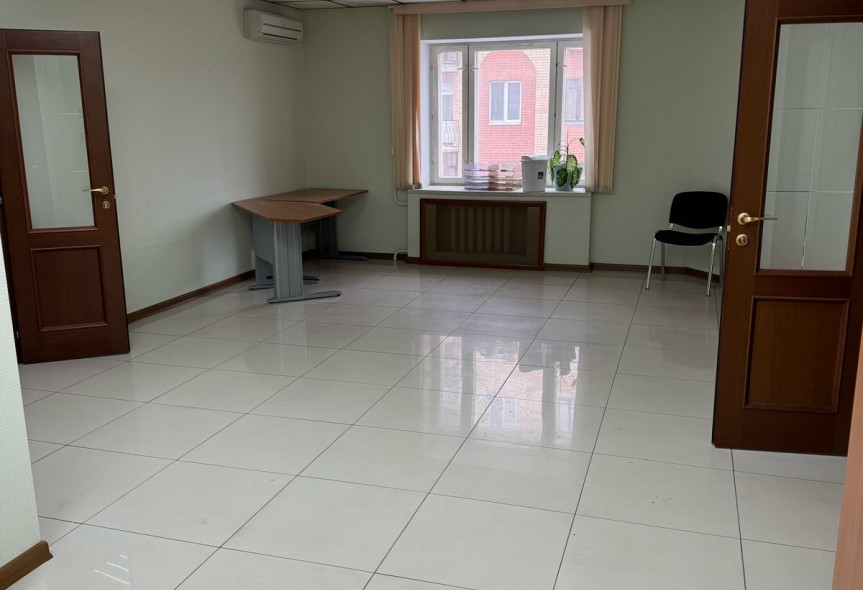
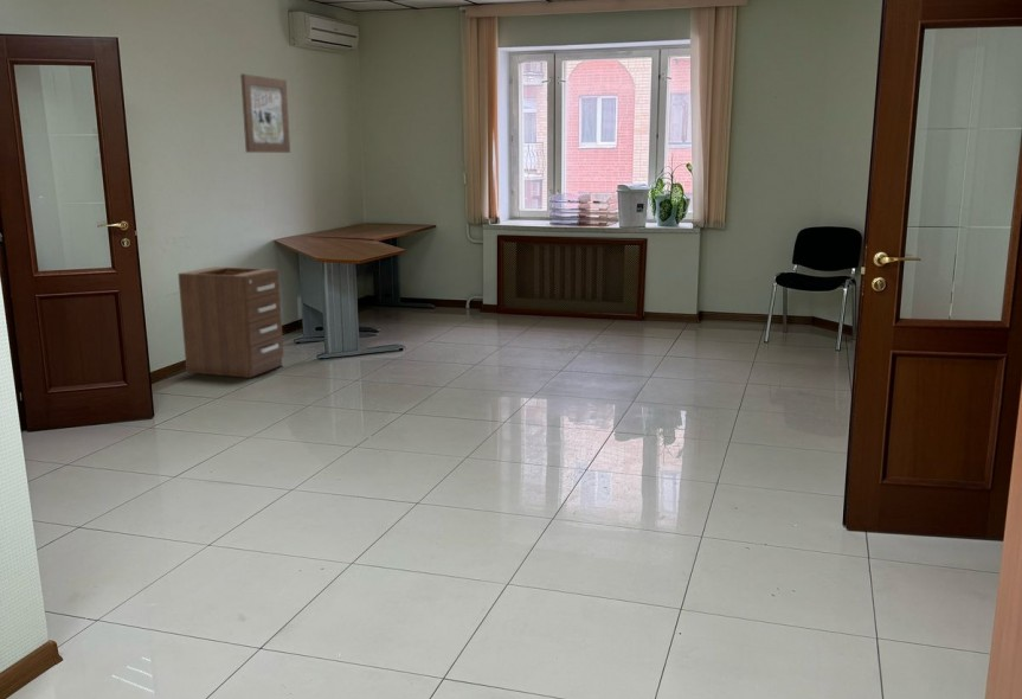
+ wall art [239,72,291,154]
+ filing cabinet [176,265,284,379]
